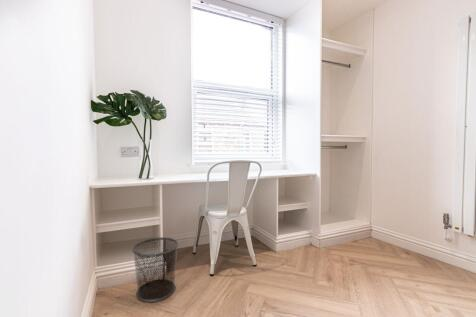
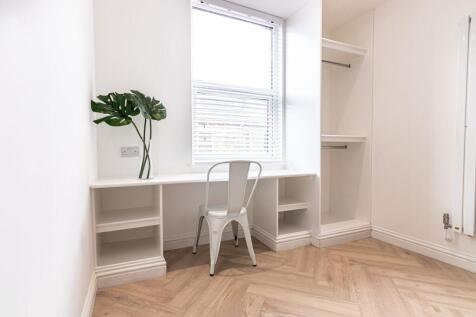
- waste bin [131,236,179,303]
